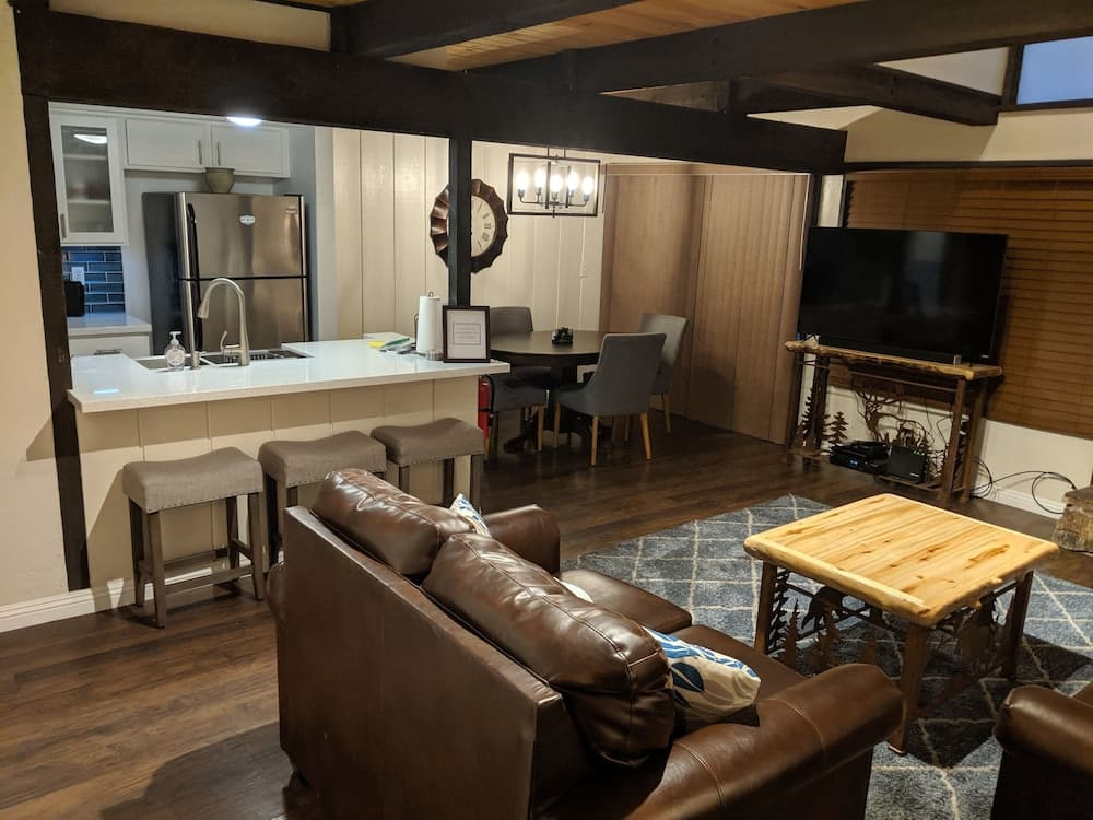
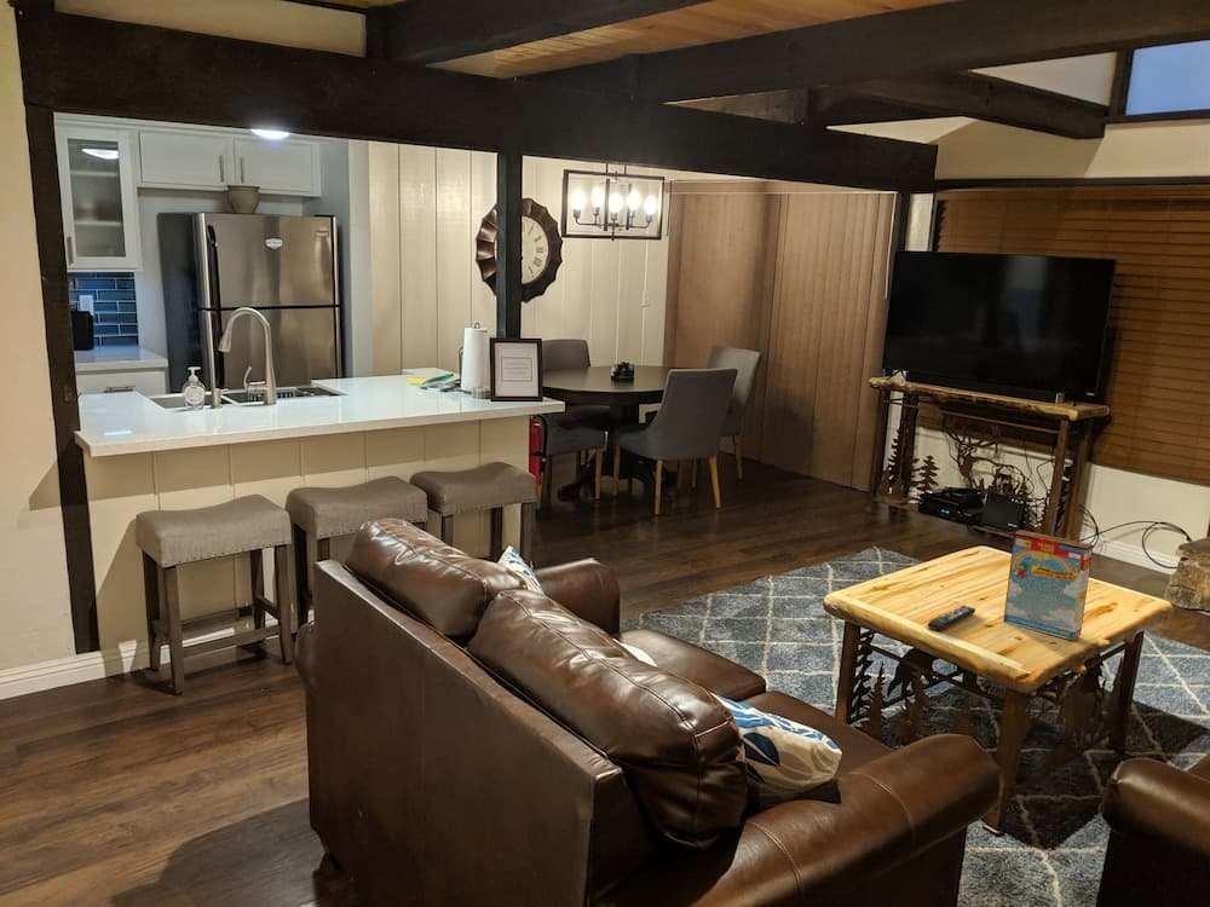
+ cereal box [1002,528,1094,642]
+ remote control [927,605,976,632]
